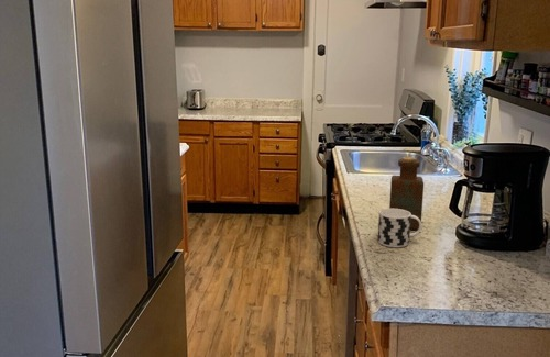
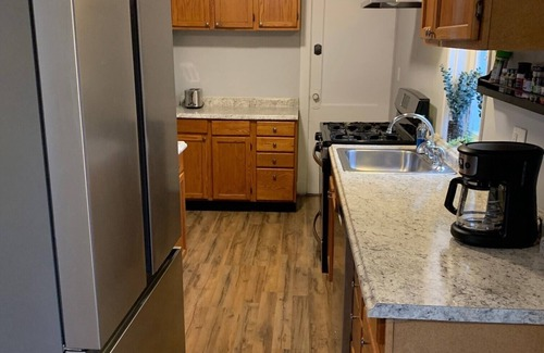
- bottle [388,156,425,231]
- cup [377,208,422,248]
